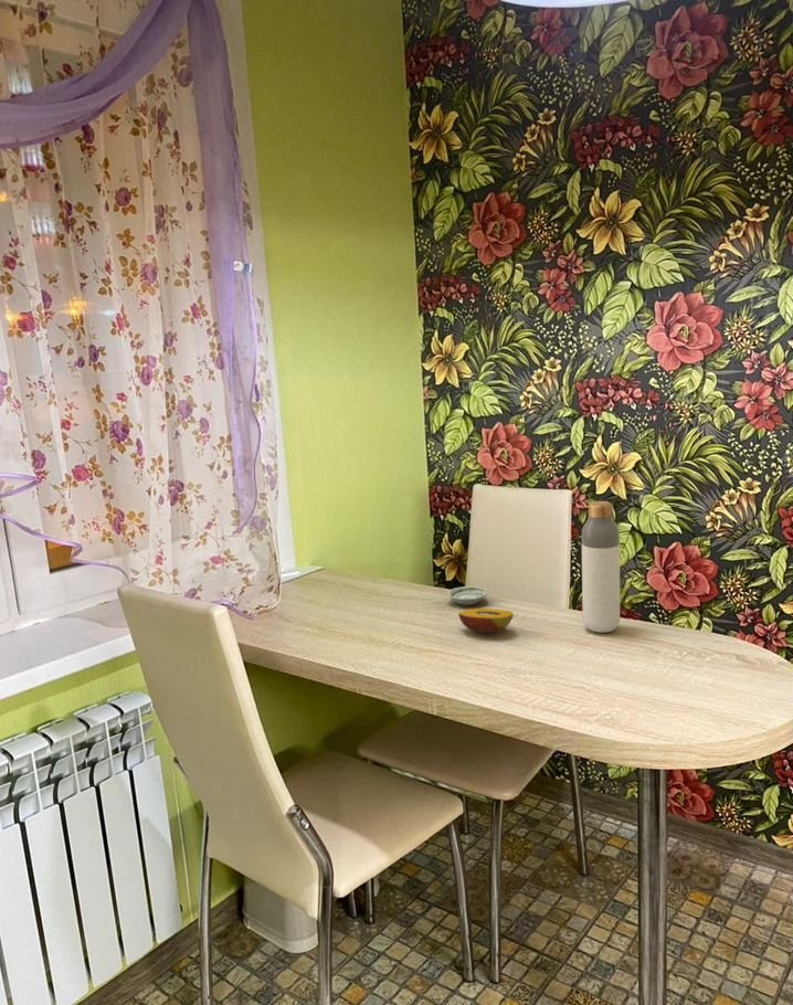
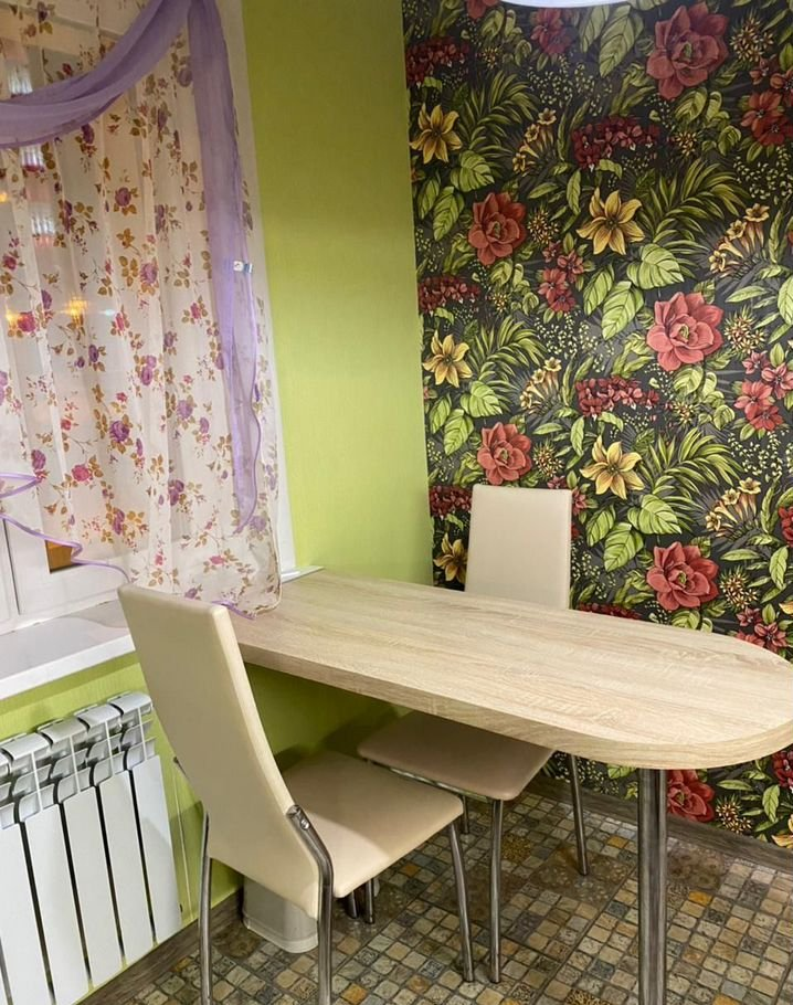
- bottle [581,500,621,634]
- fruit [457,607,515,634]
- saucer [446,585,488,606]
